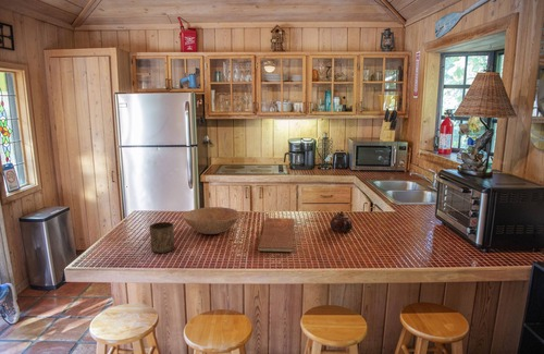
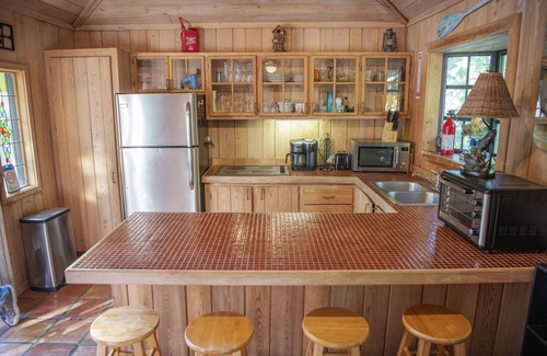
- chopping board [257,217,295,253]
- bowl [182,206,242,235]
- cup [148,221,175,254]
- teapot [330,210,354,233]
